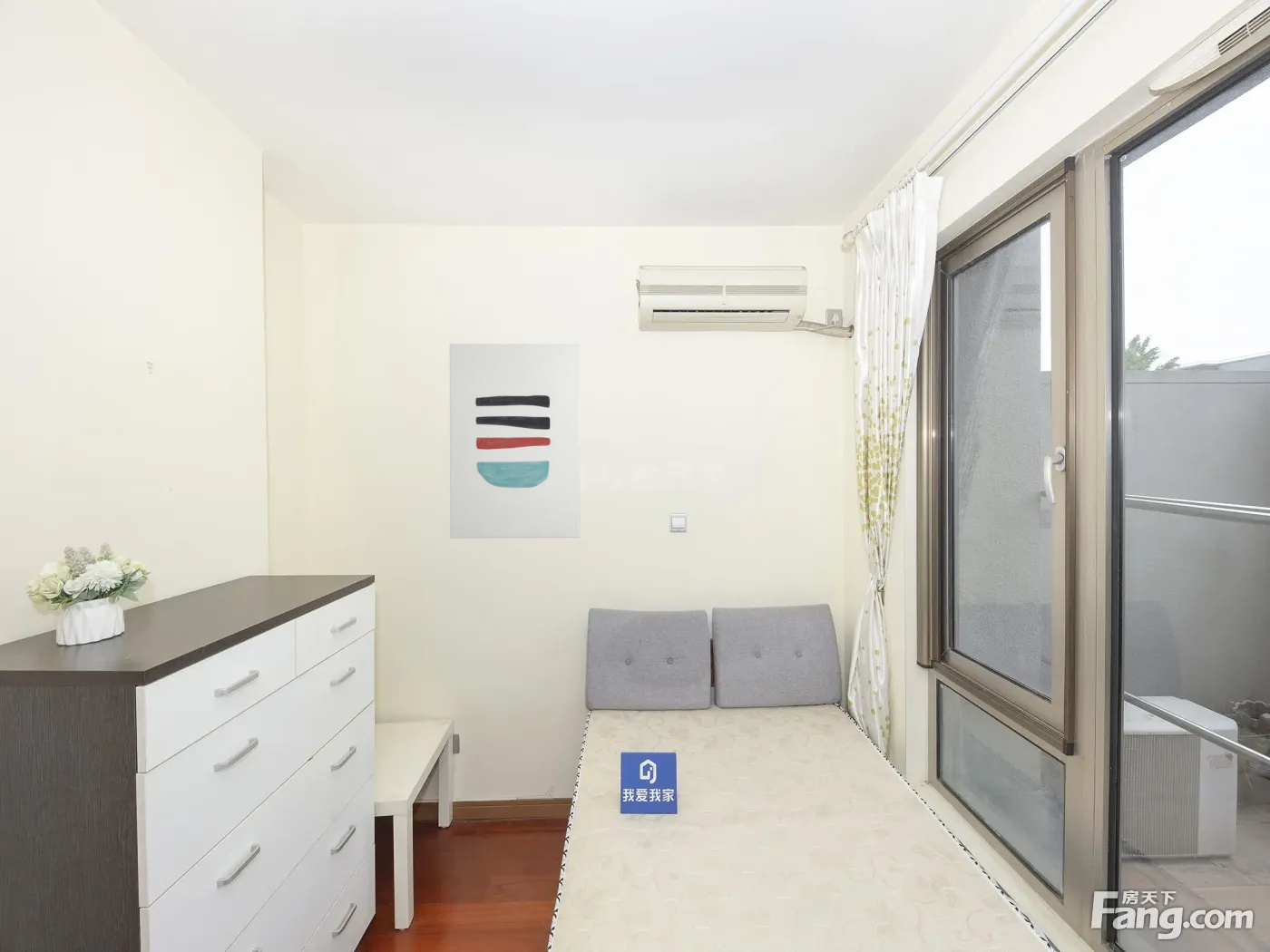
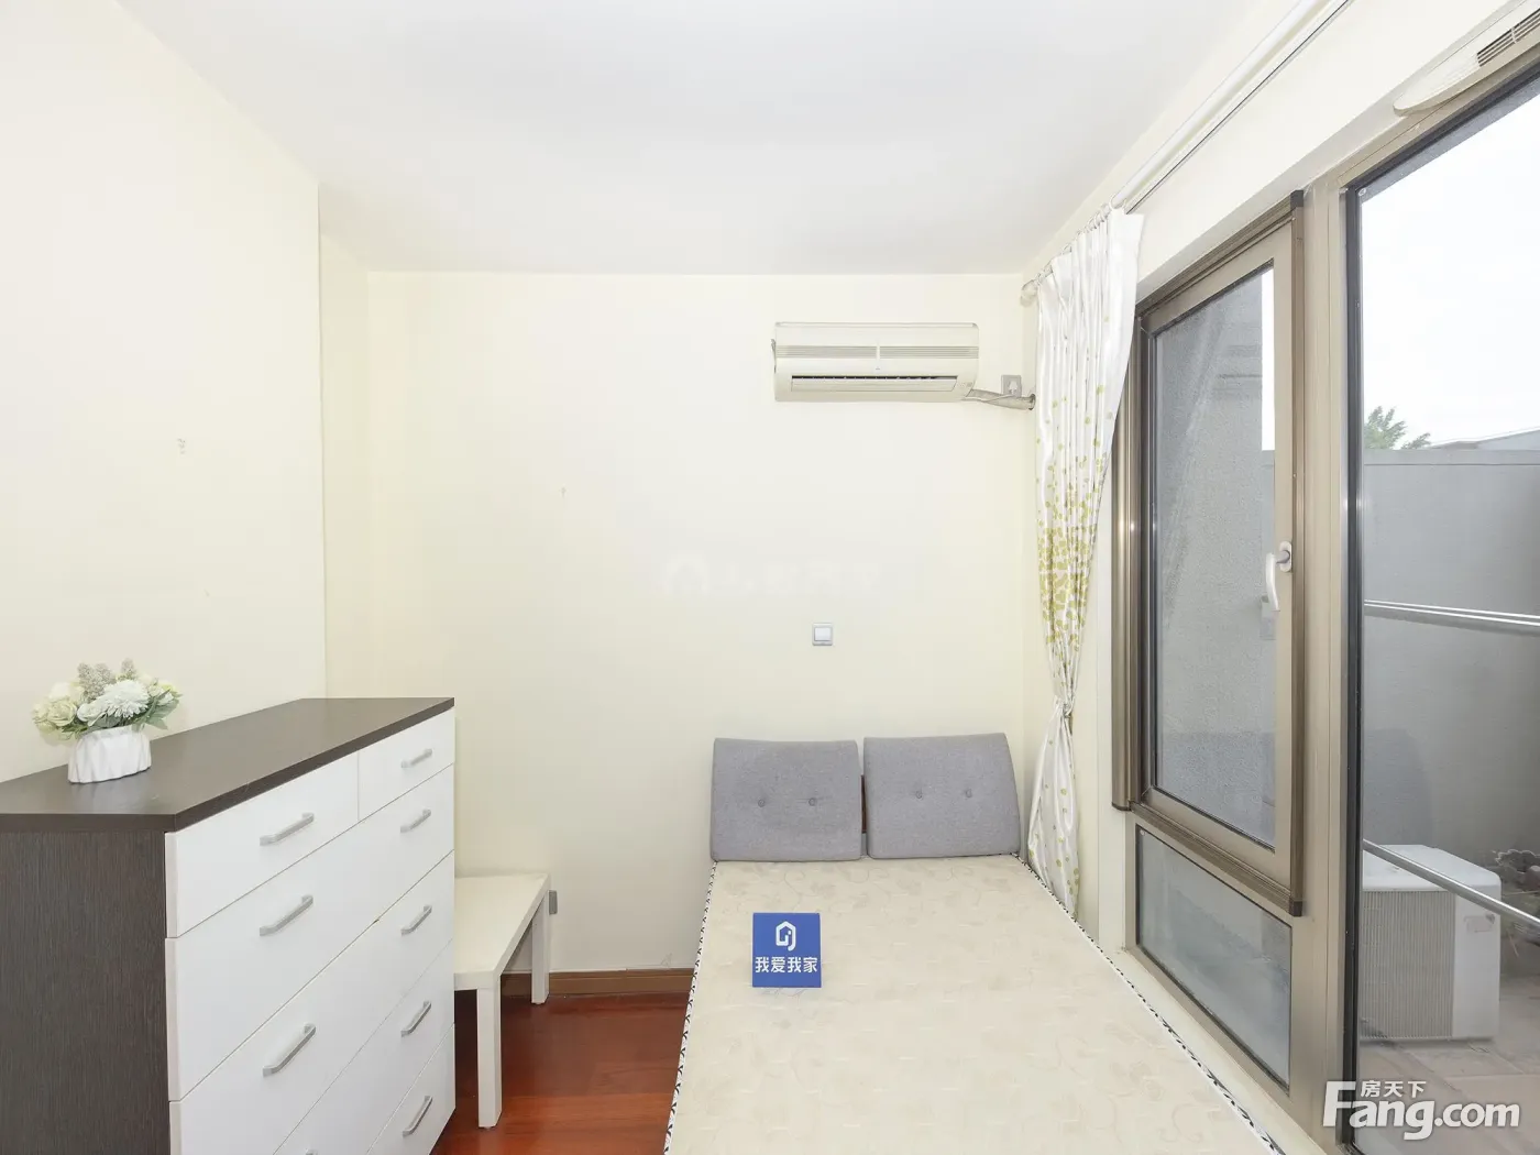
- wall art [449,343,581,539]
